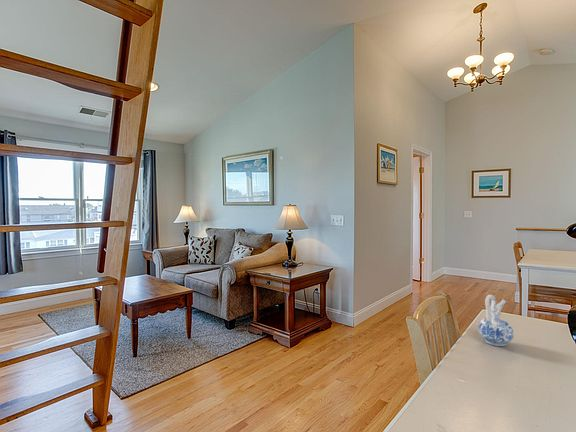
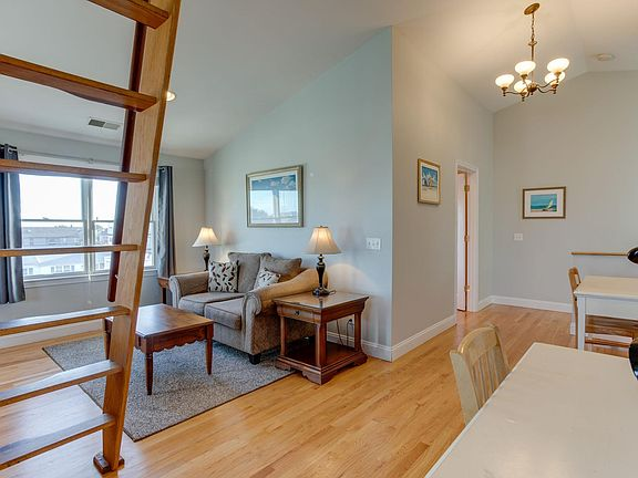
- ceramic pitcher [477,294,515,347]
